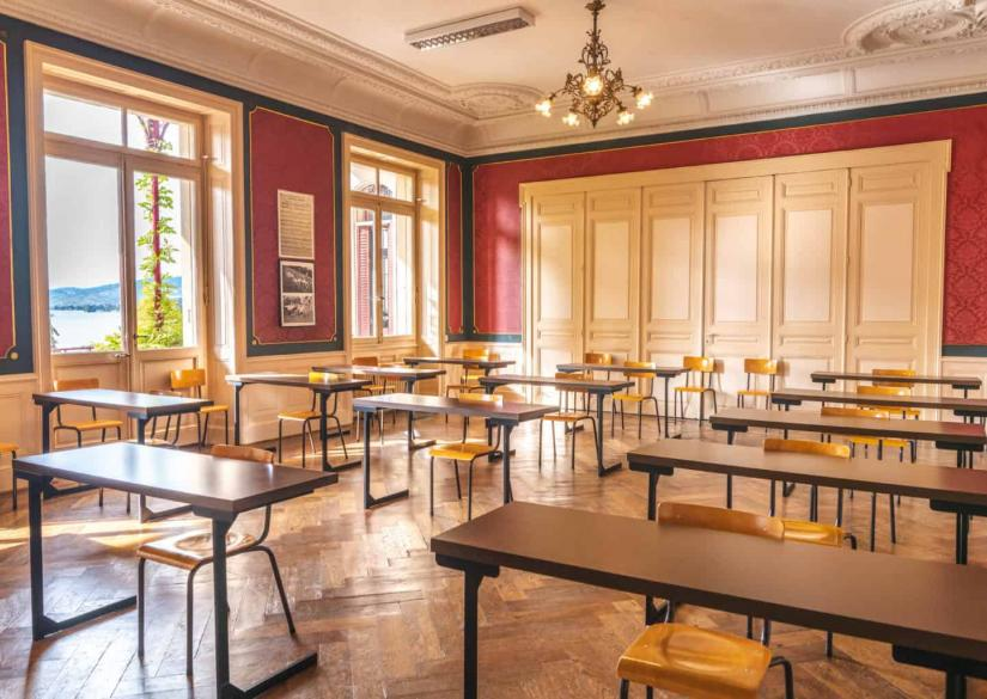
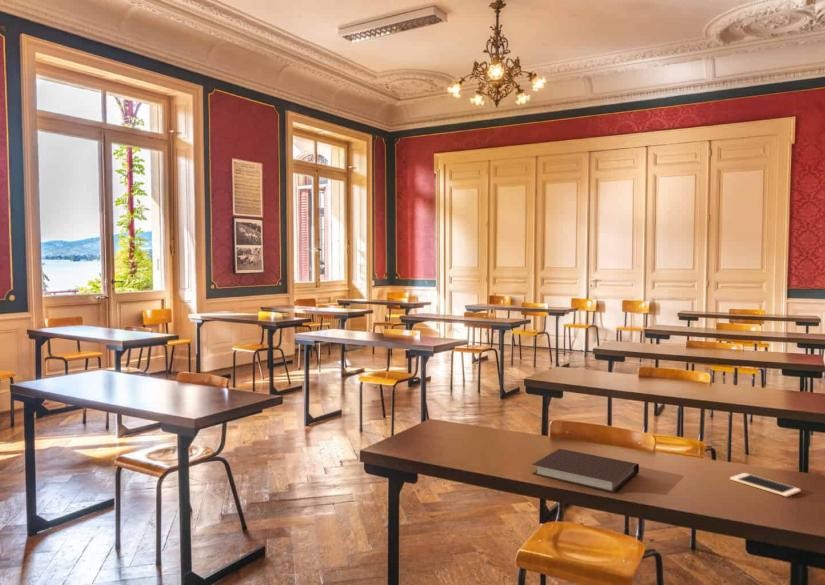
+ notebook [531,448,640,494]
+ cell phone [729,472,802,497]
